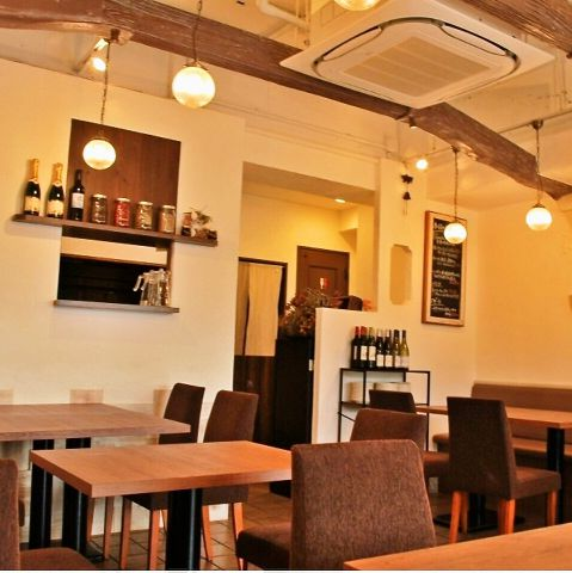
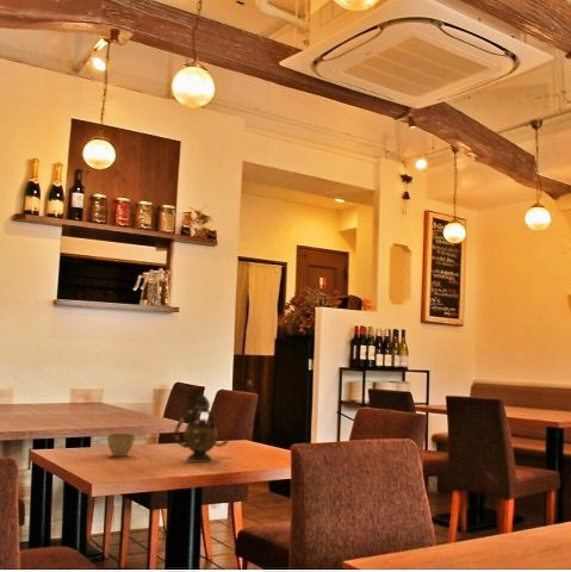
+ teapot [173,393,230,464]
+ flower pot [106,433,136,458]
